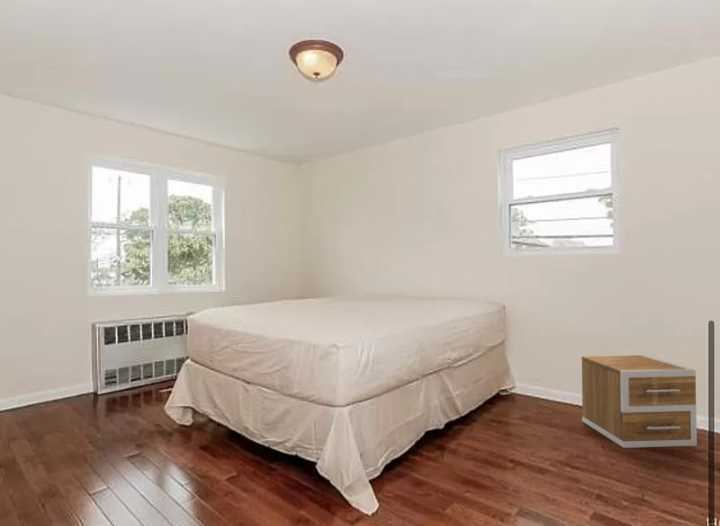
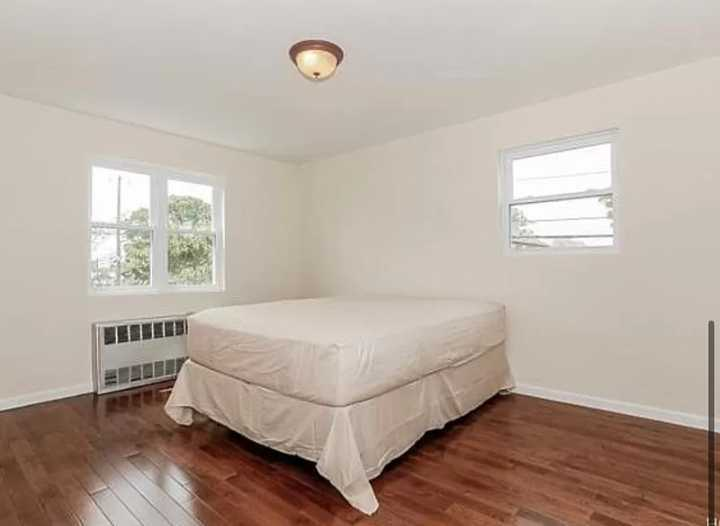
- nightstand [581,354,698,449]
